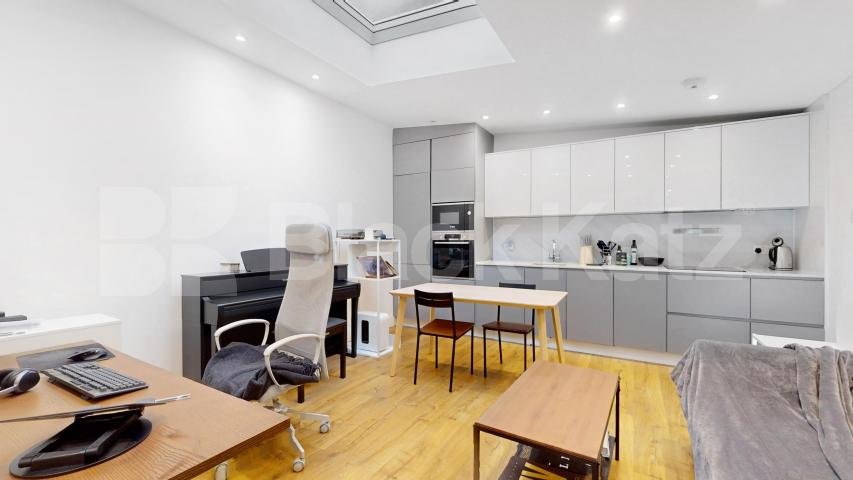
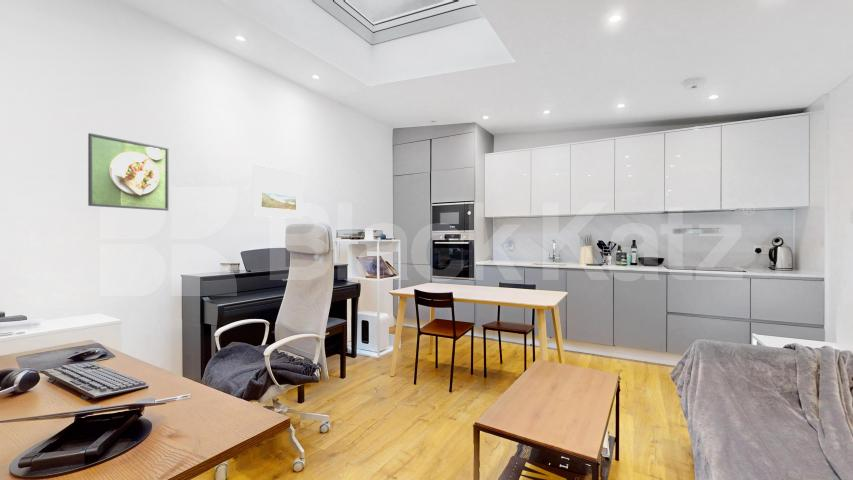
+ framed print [87,132,169,212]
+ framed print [252,163,304,219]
